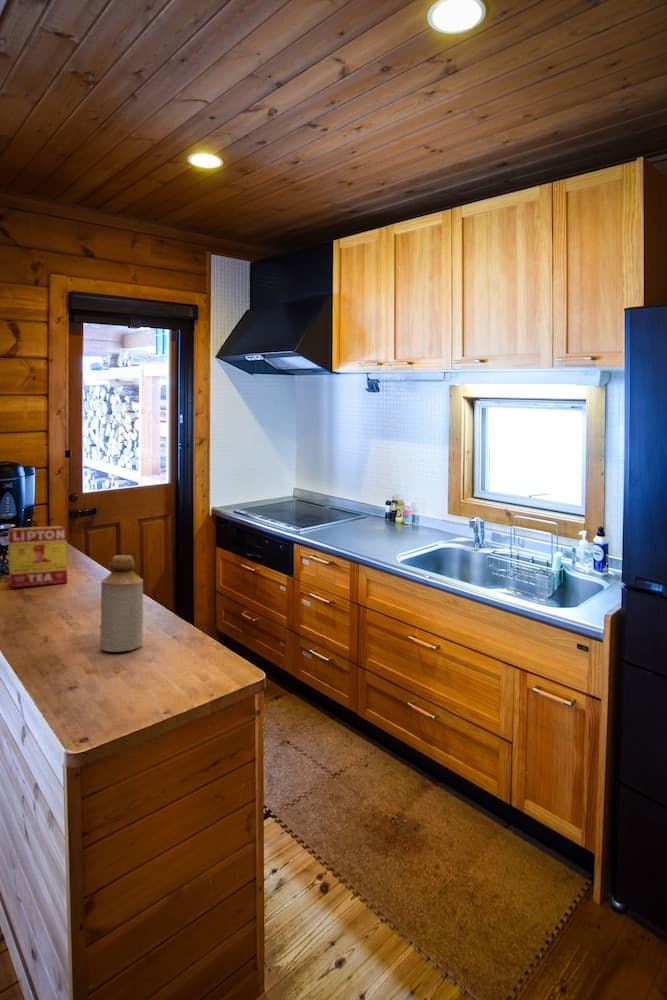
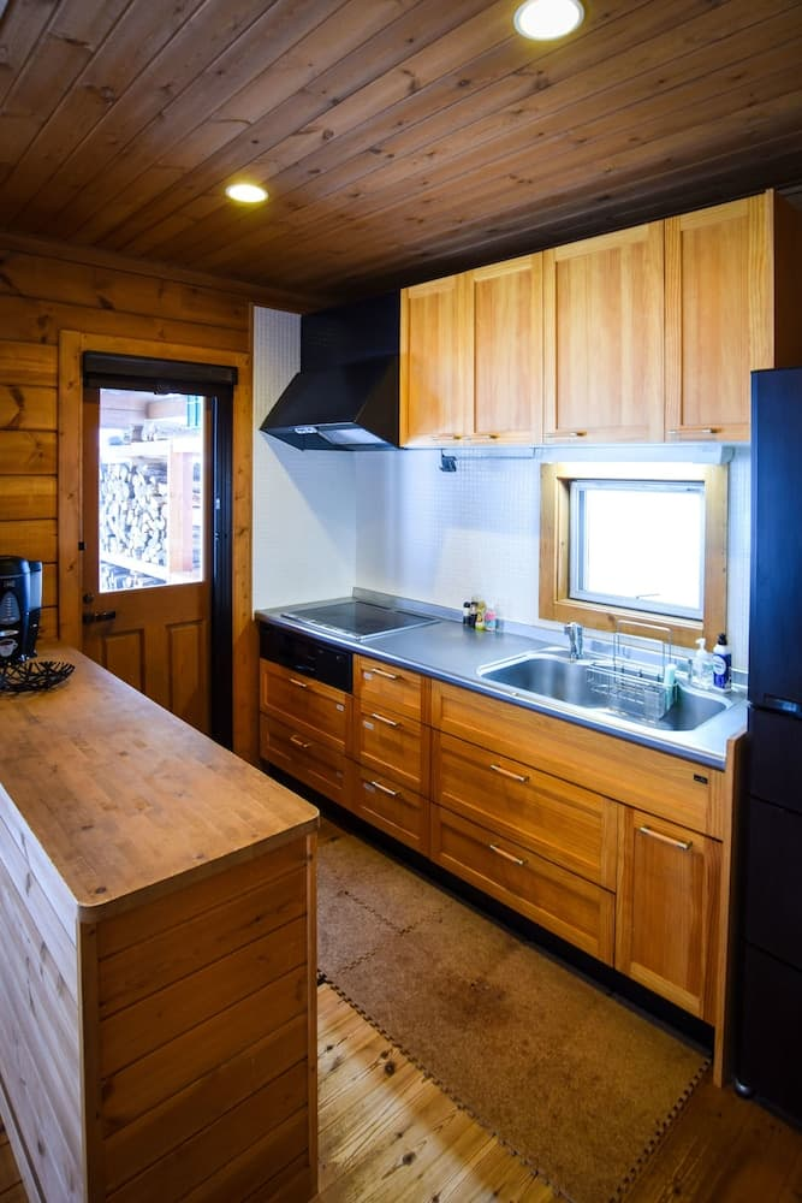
- tea box [7,525,68,588]
- bottle [99,554,144,653]
